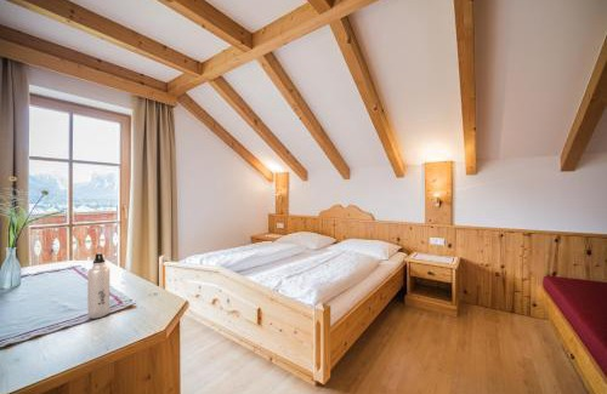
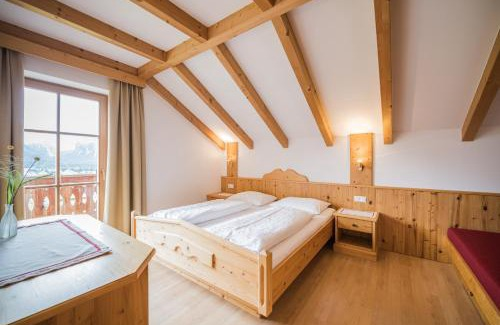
- water bottle [86,252,110,320]
